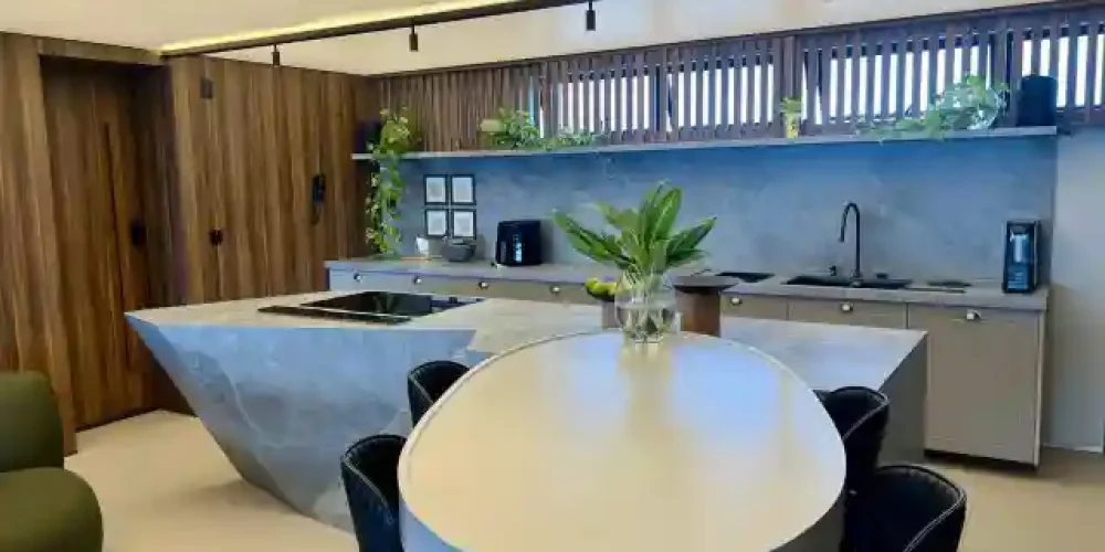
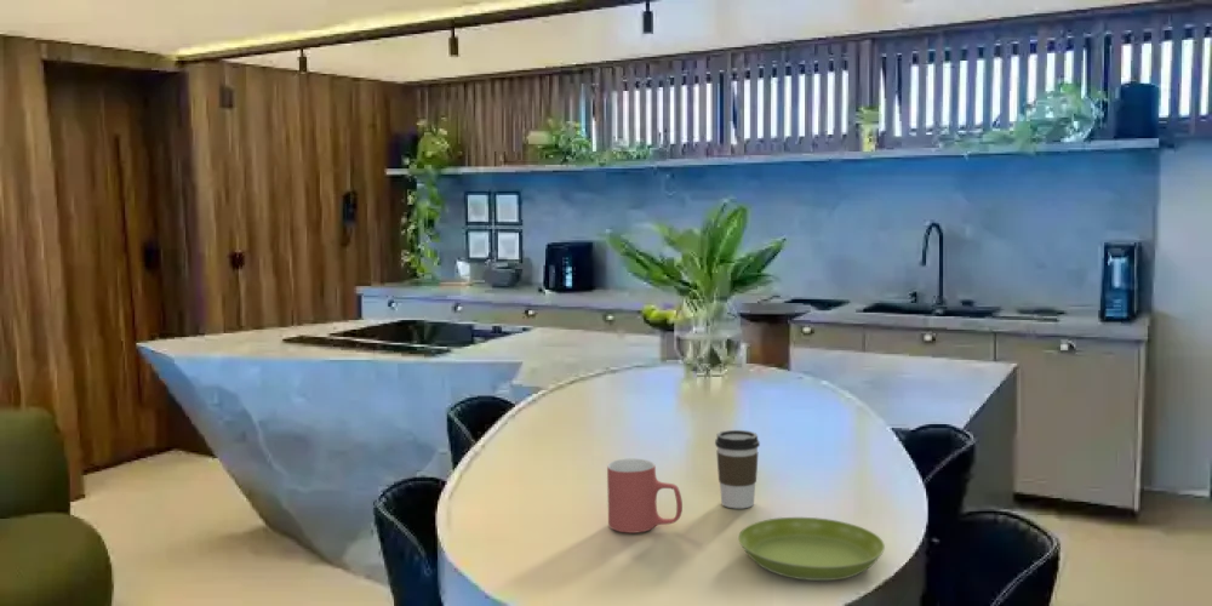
+ saucer [737,516,886,582]
+ coffee cup [714,429,761,509]
+ mug [606,458,684,534]
